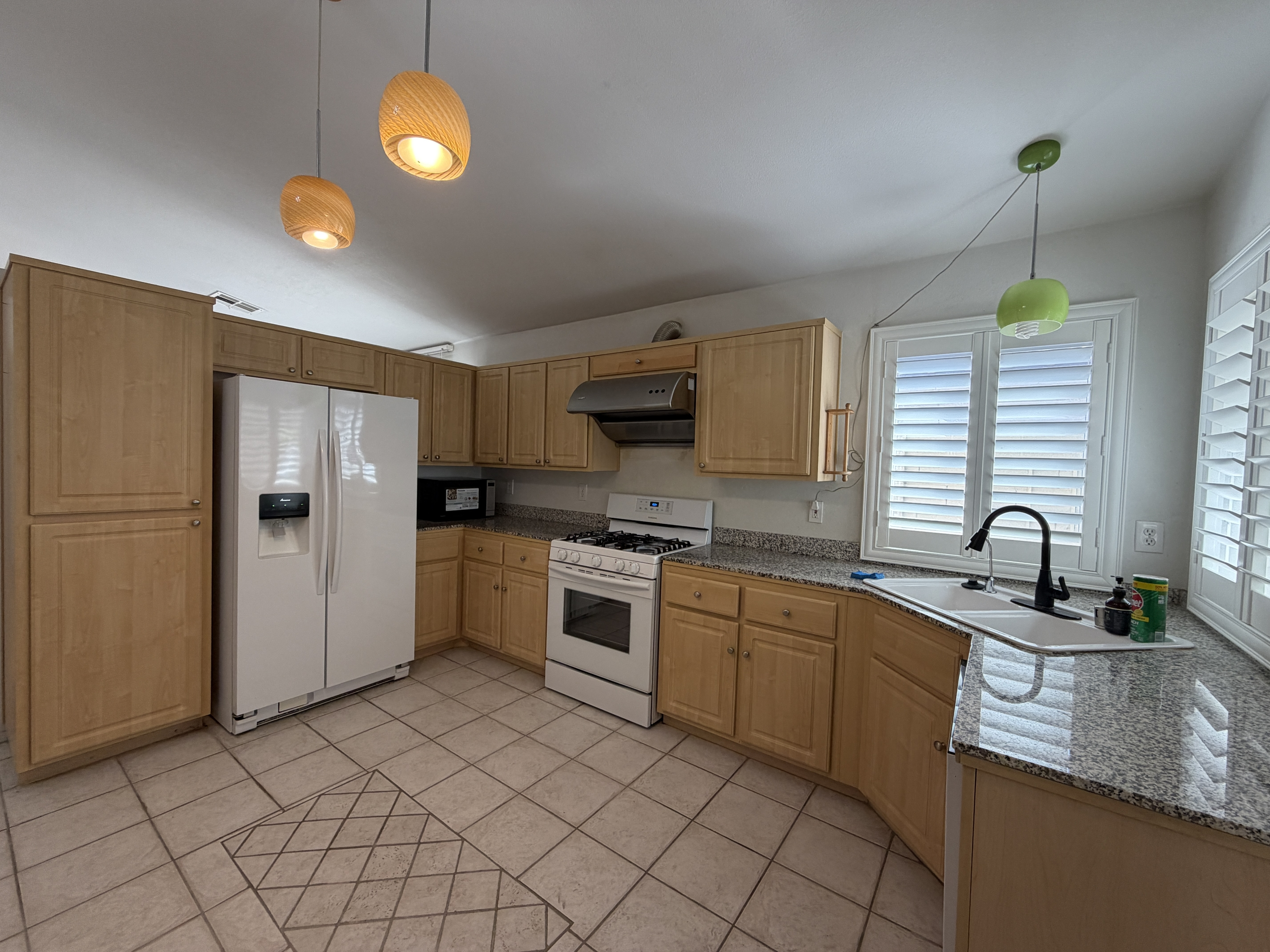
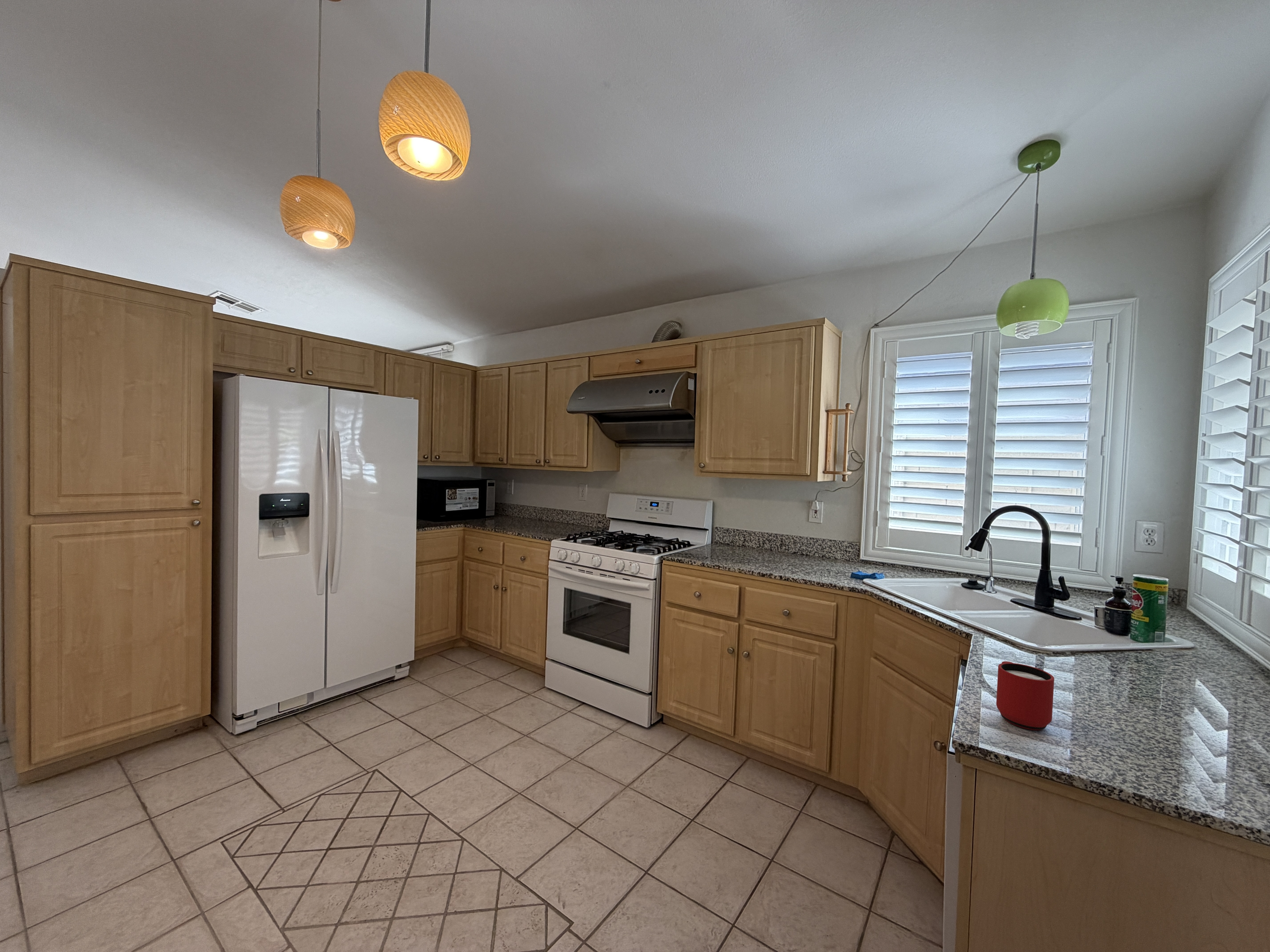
+ mug [996,661,1055,731]
